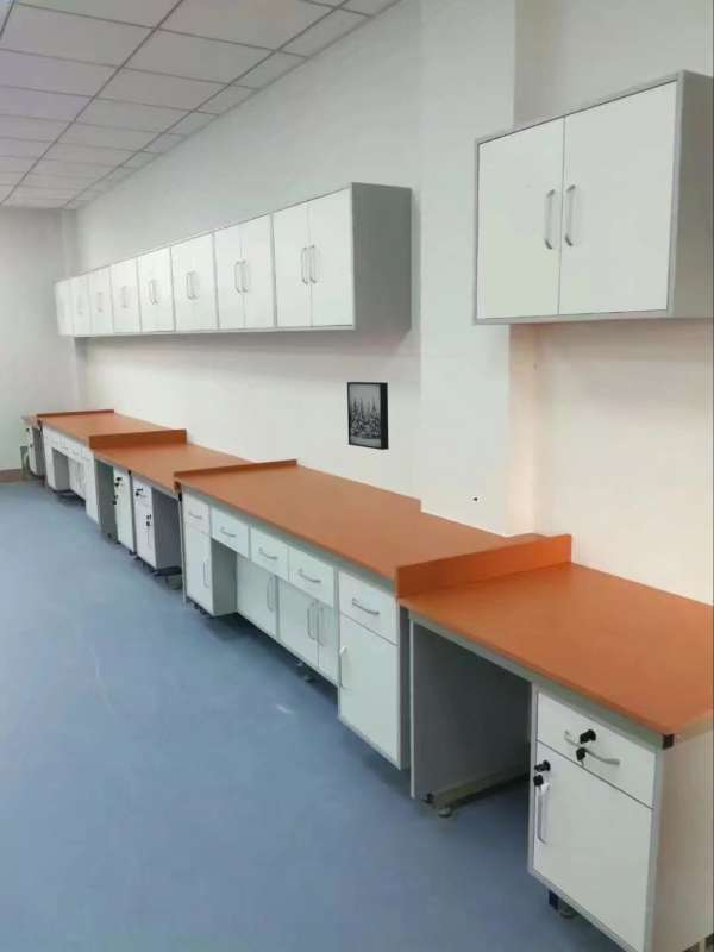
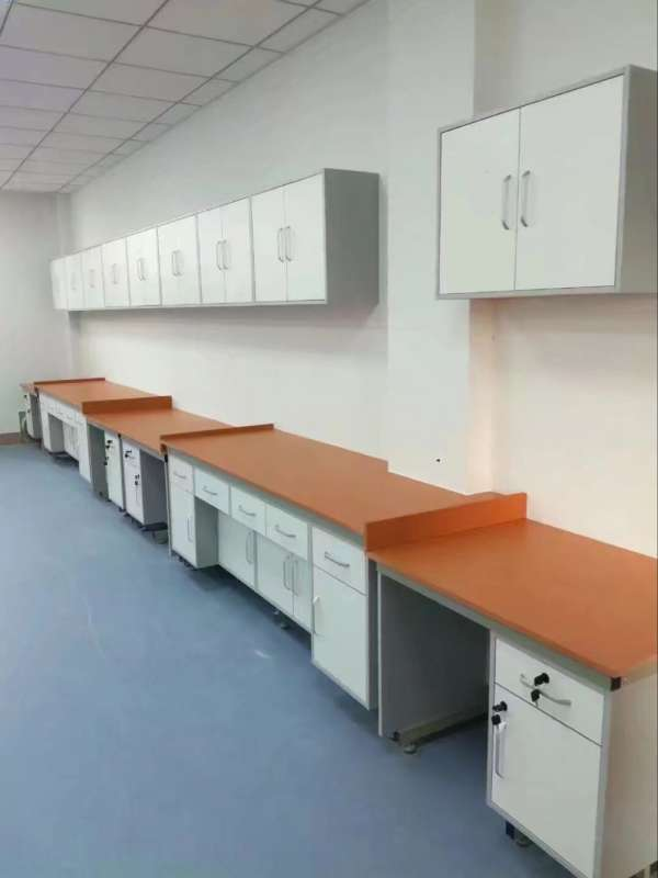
- wall art [346,381,390,451]
